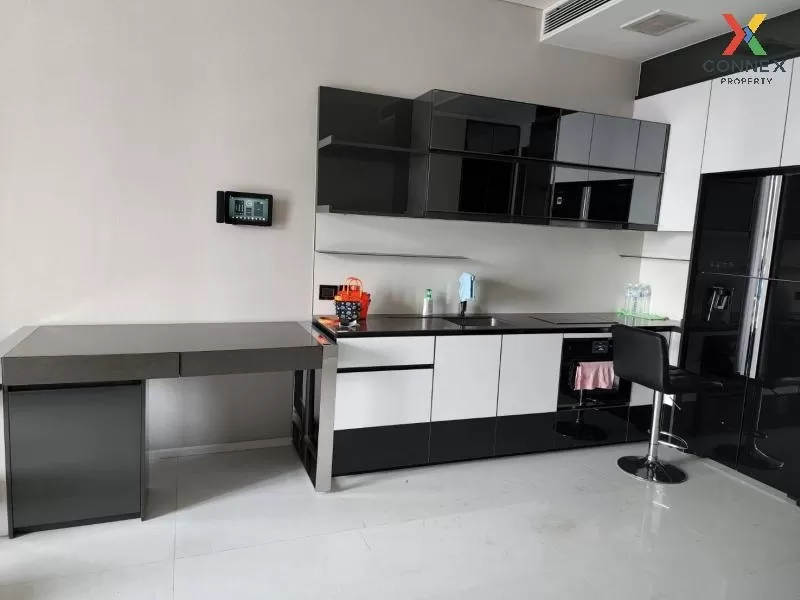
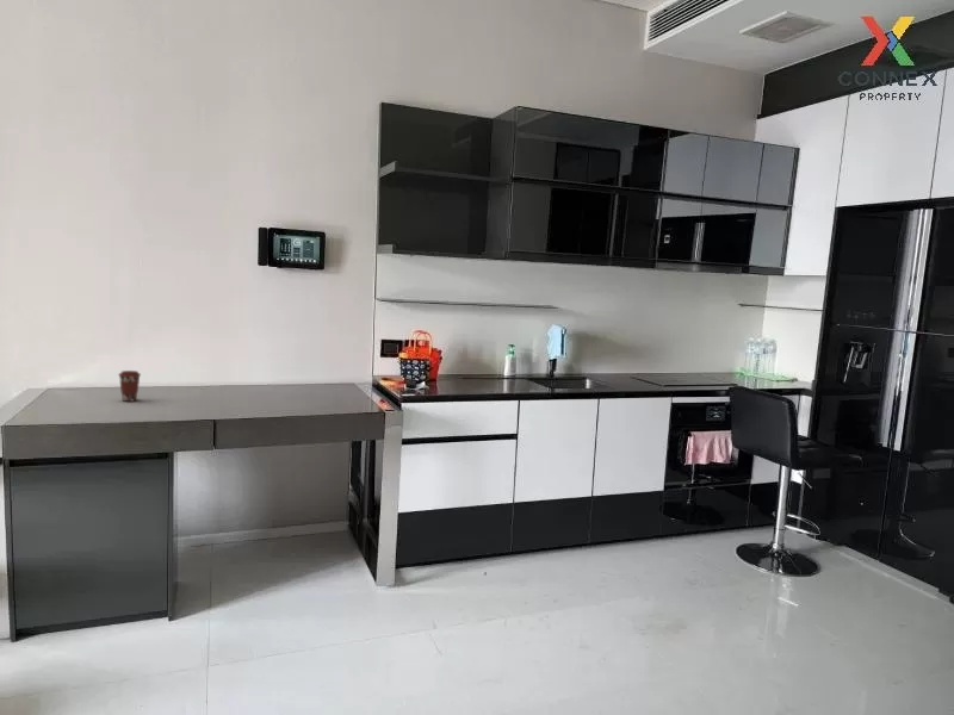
+ coffee cup [117,369,142,403]
